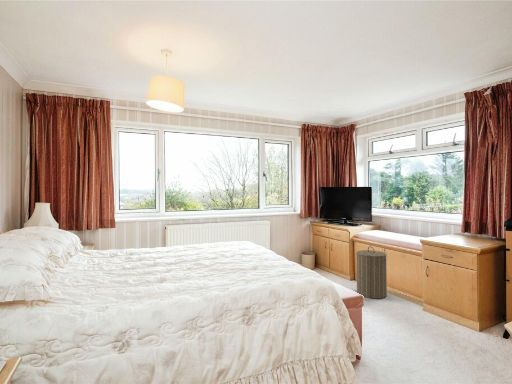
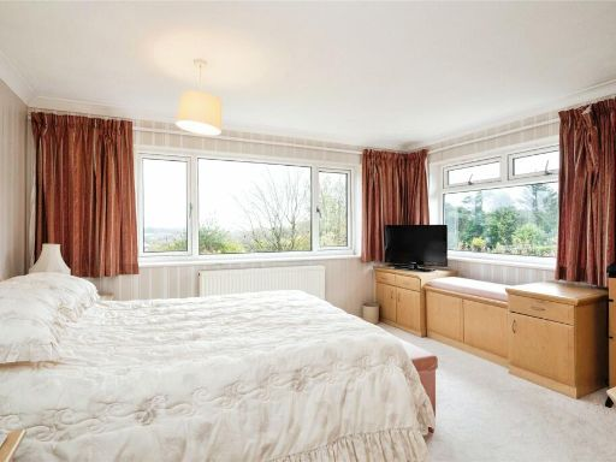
- laundry hamper [355,245,388,300]
